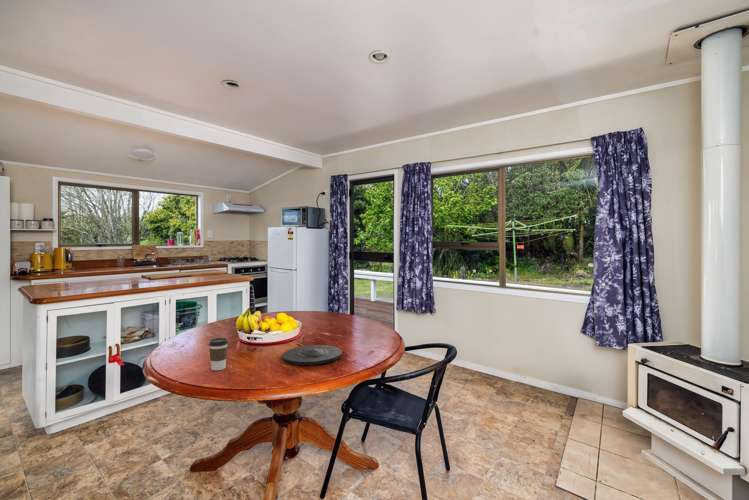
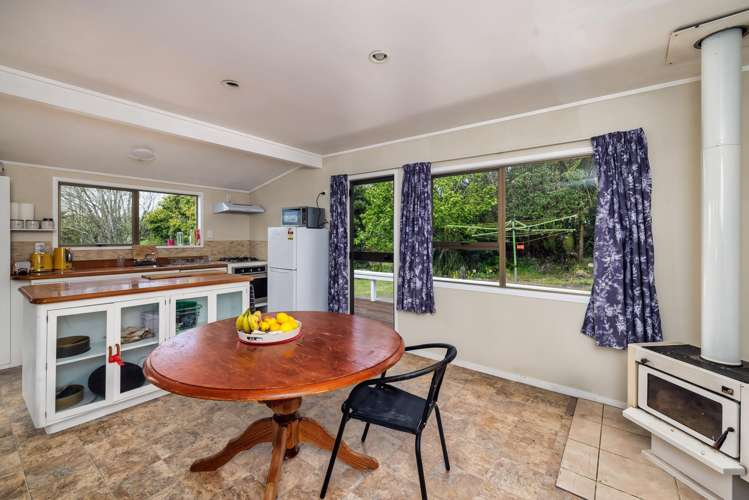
- plate [281,344,343,366]
- coffee cup [208,337,229,371]
